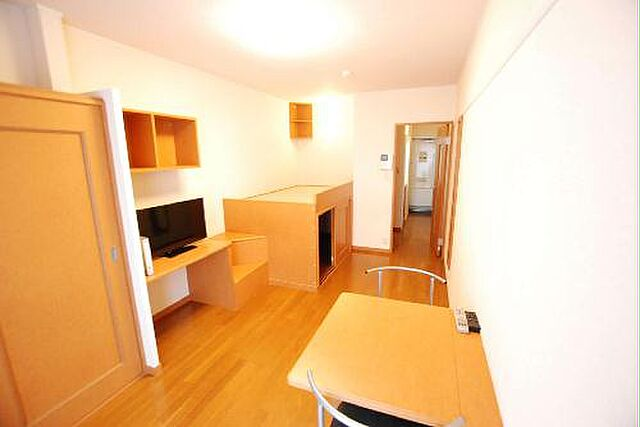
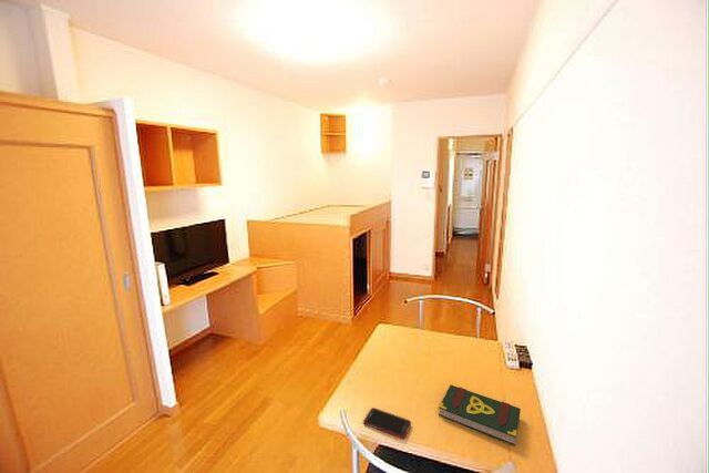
+ cell phone [362,407,412,440]
+ book [438,384,522,448]
